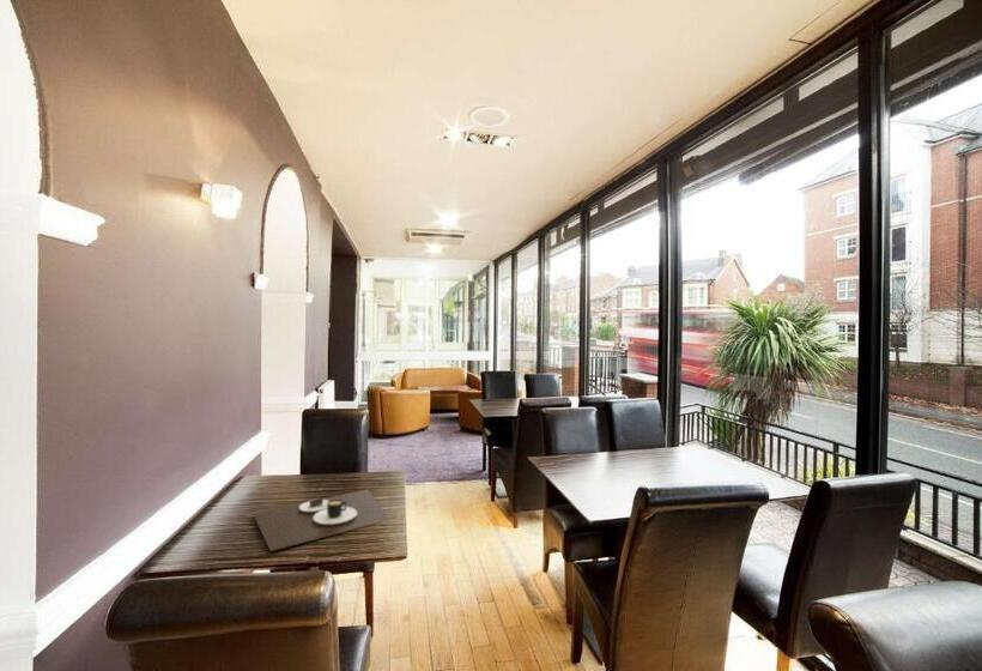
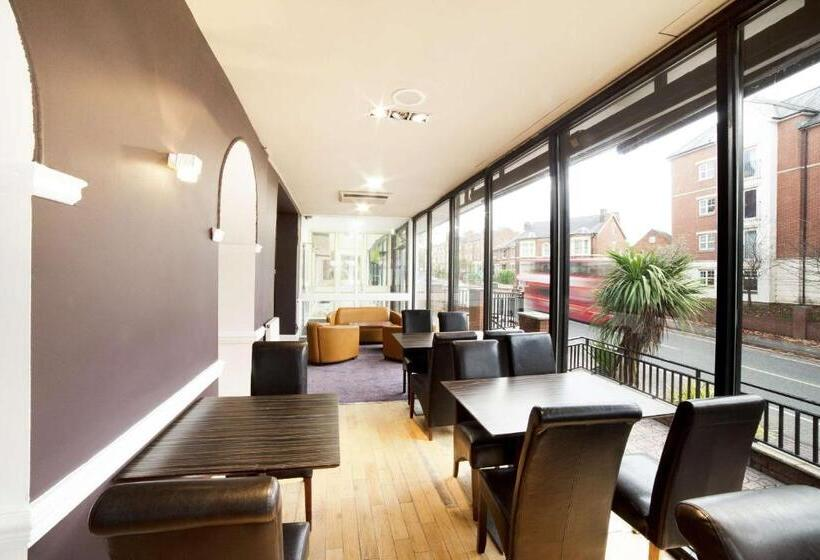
- place mat [251,489,392,552]
